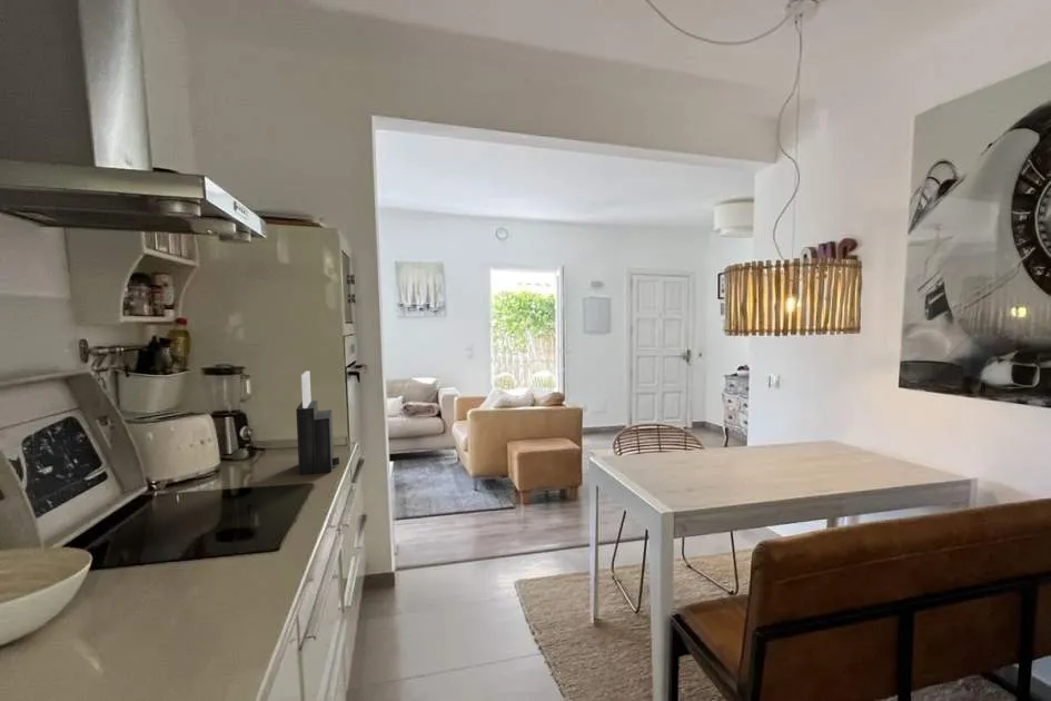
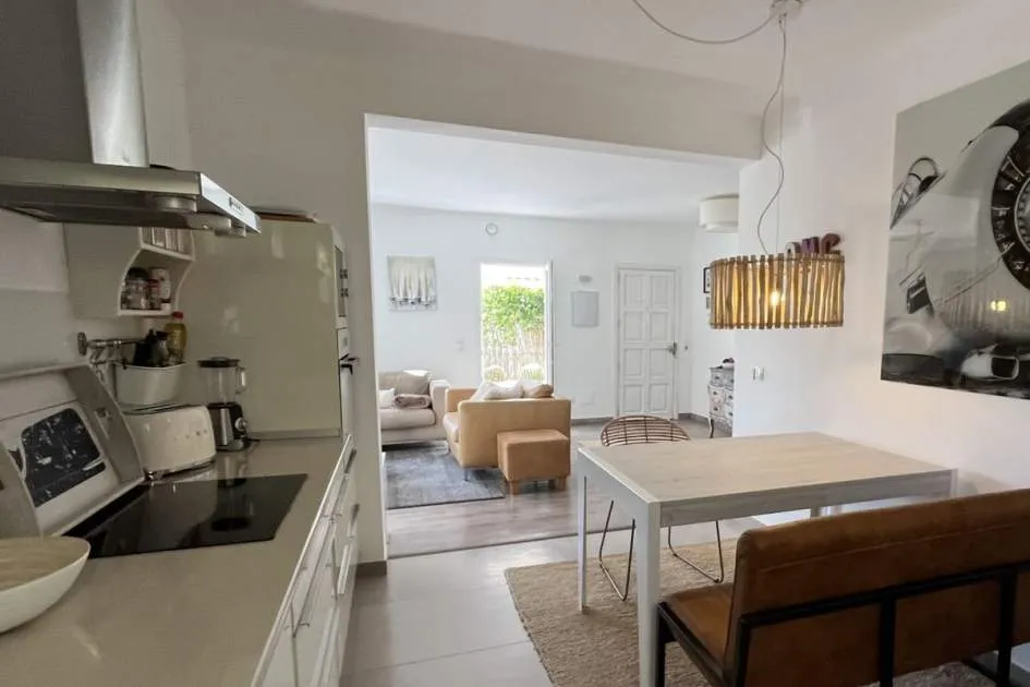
- knife block [295,369,340,476]
